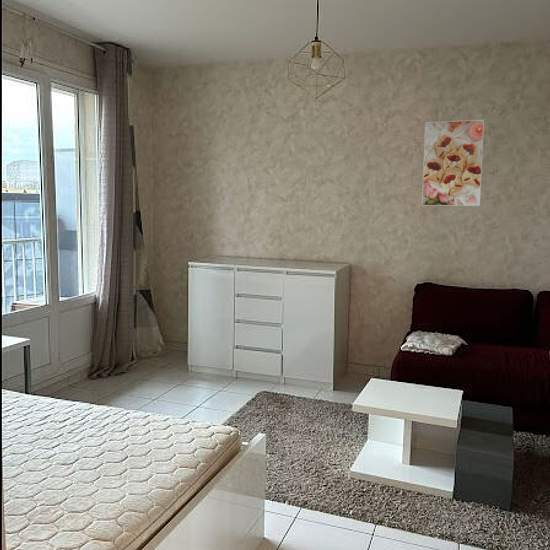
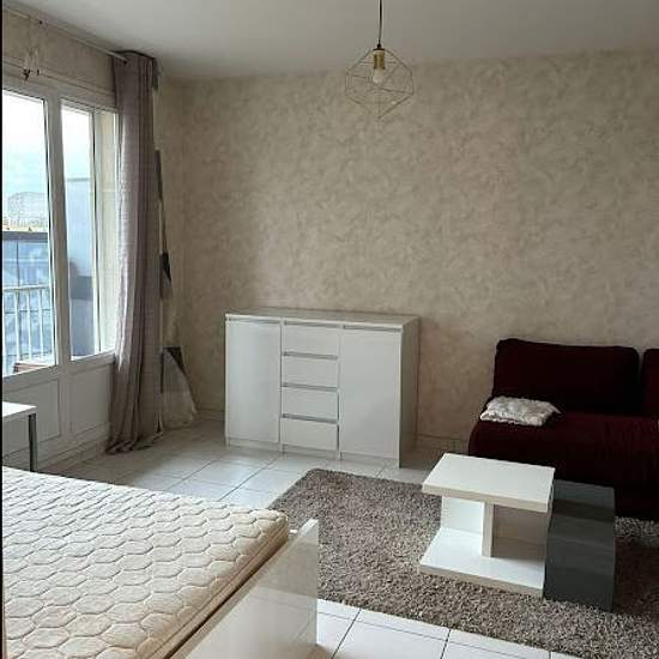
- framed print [421,119,485,207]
